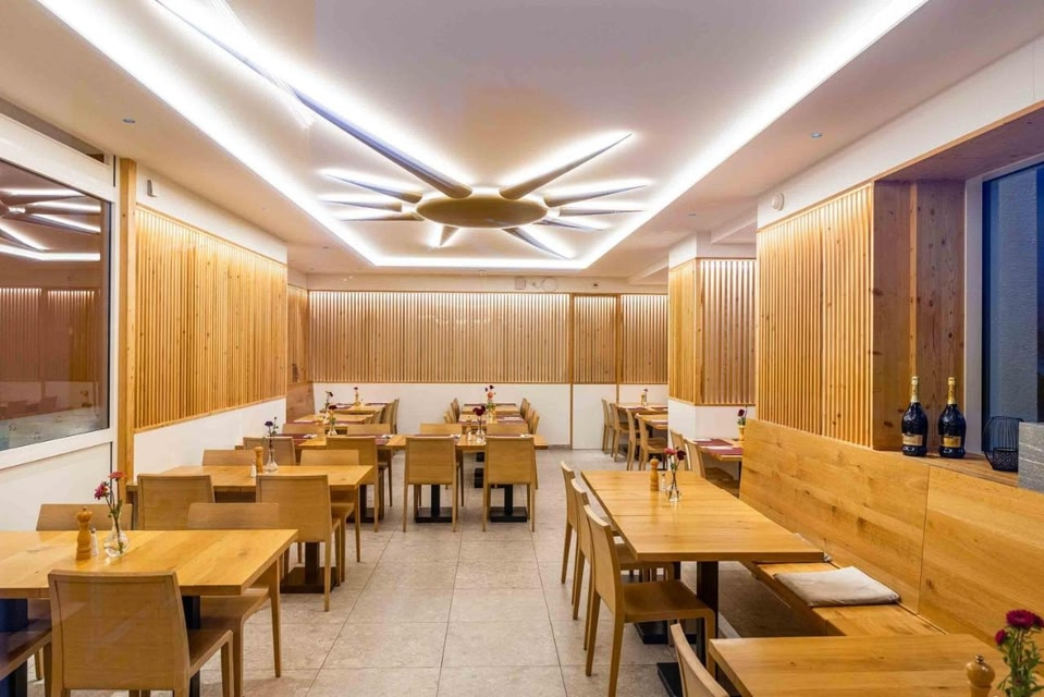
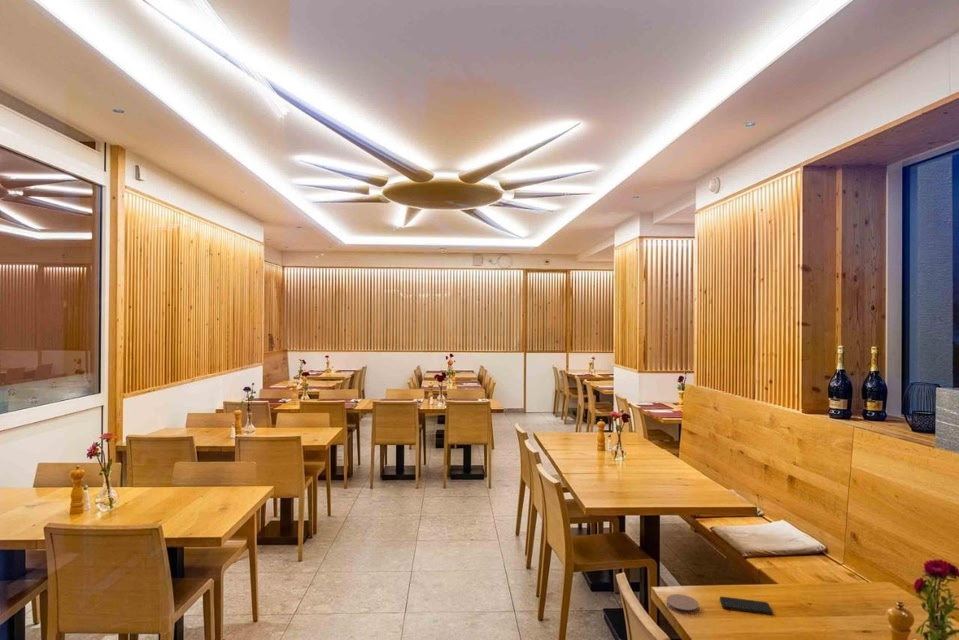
+ smartphone [719,596,774,616]
+ coaster [666,593,700,615]
